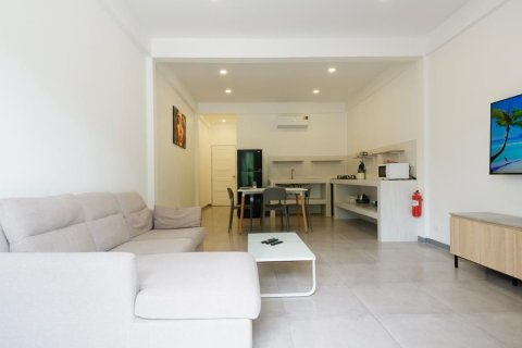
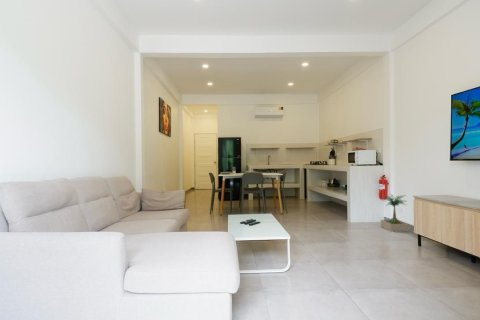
+ potted plant [380,193,411,232]
